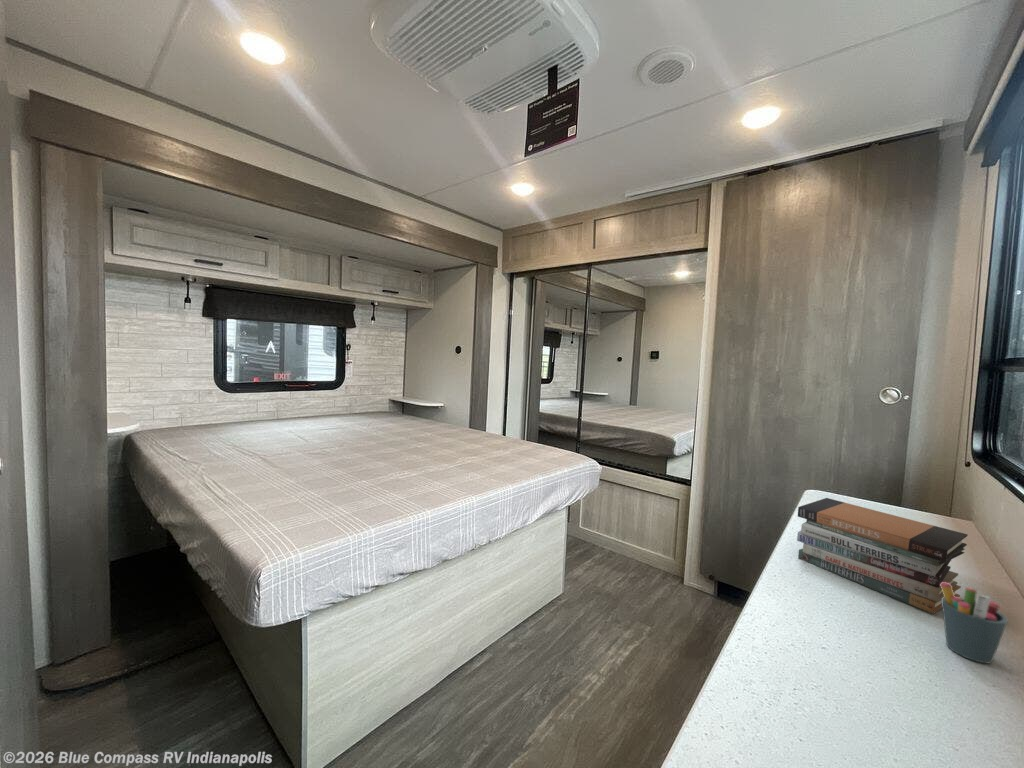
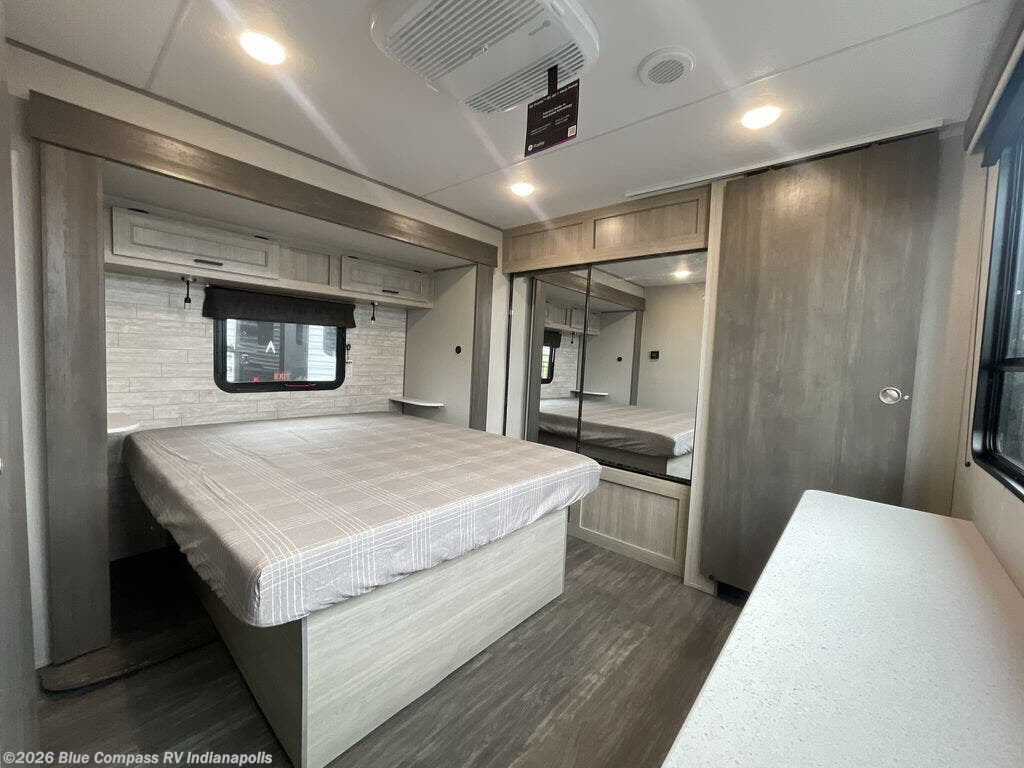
- book stack [796,497,969,615]
- pen holder [940,582,1009,664]
